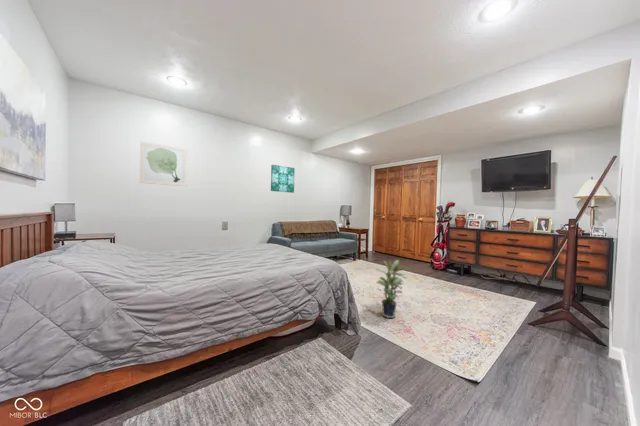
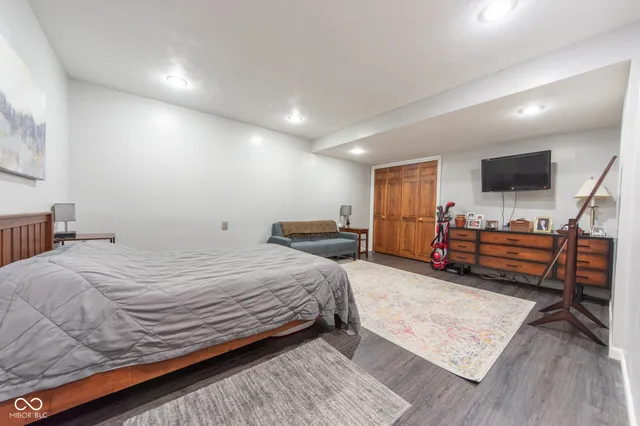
- wall art [270,164,296,194]
- wall art [139,140,189,188]
- potted plant [375,259,408,319]
